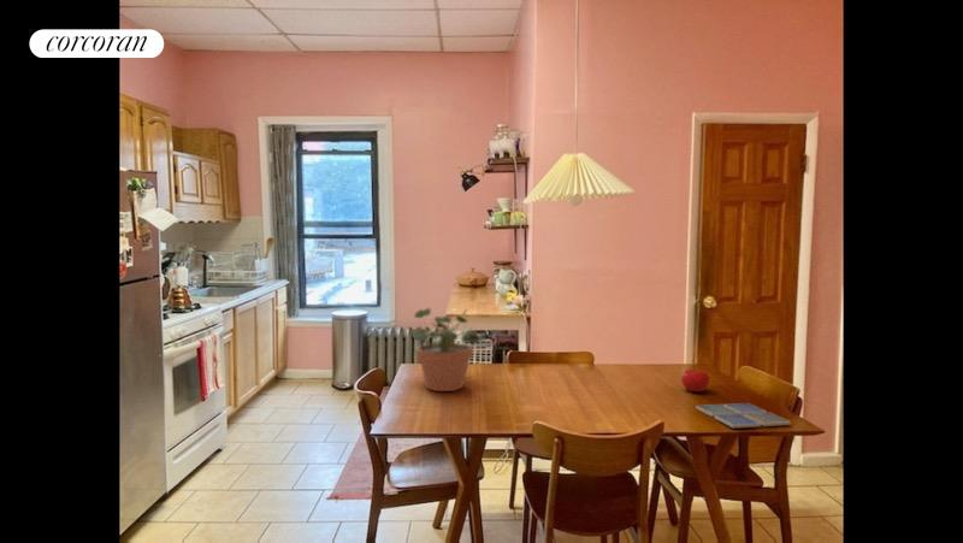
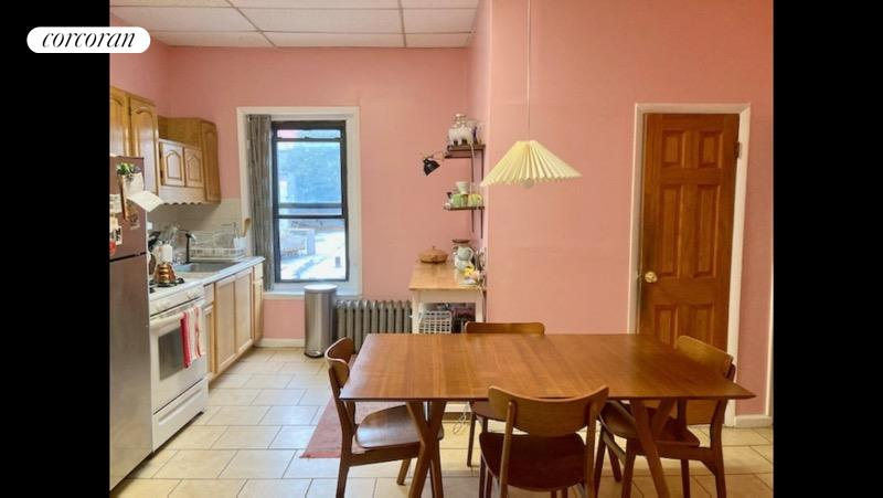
- drink coaster [695,402,792,430]
- fruit [680,365,710,393]
- potted plant [407,307,485,393]
